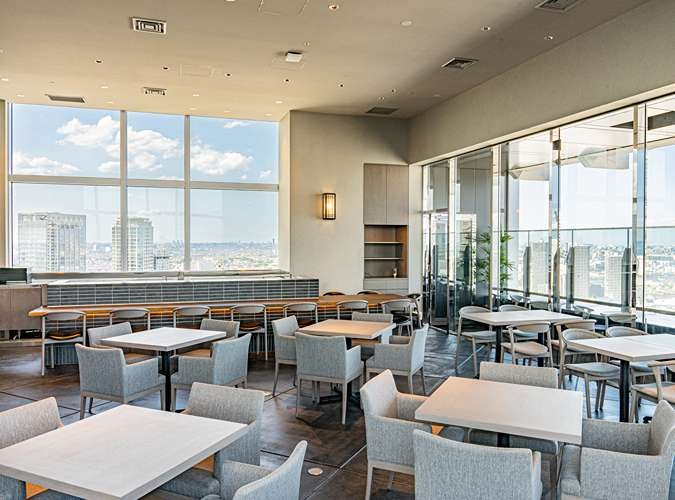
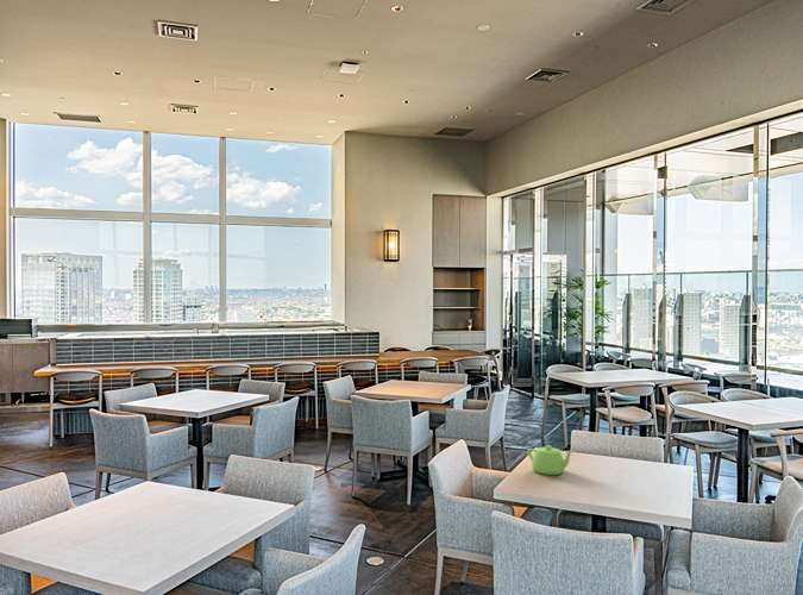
+ teapot [526,444,576,476]
